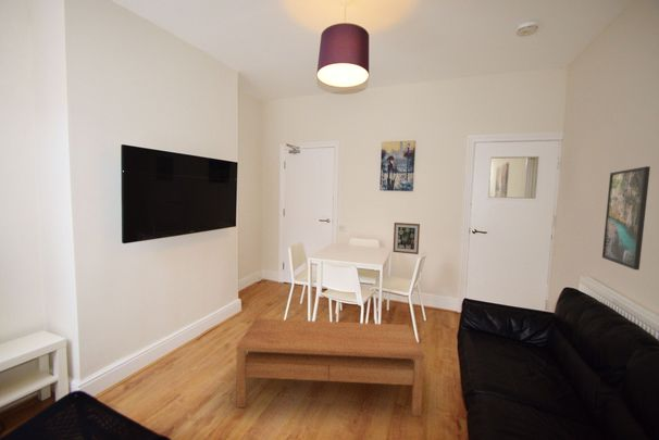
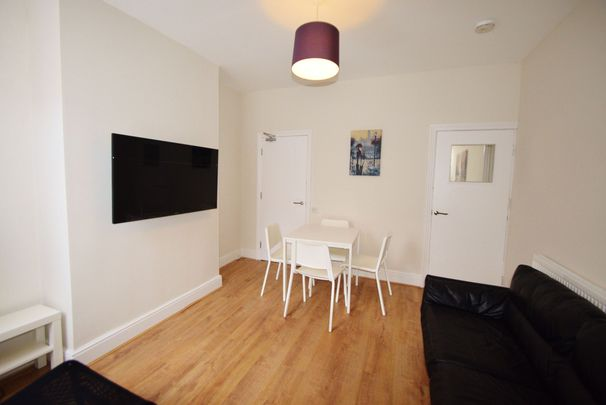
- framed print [601,165,651,271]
- coffee table [235,317,425,417]
- wall art [391,222,421,255]
